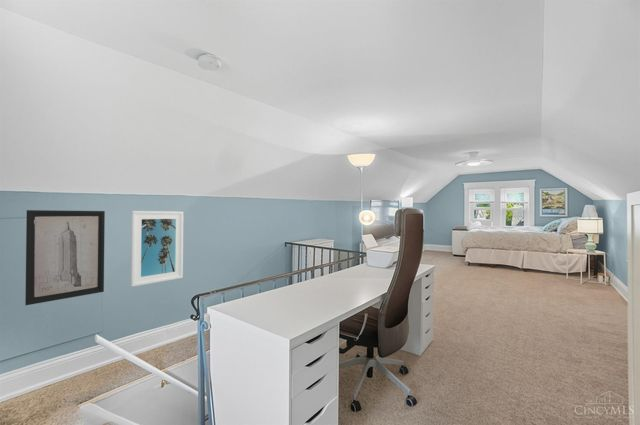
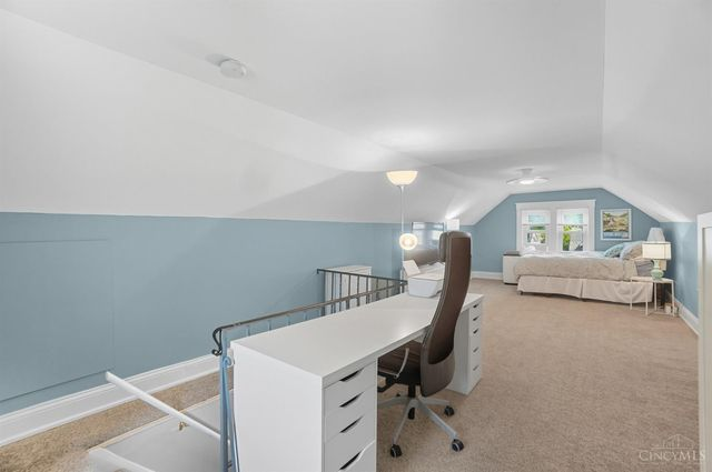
- wall art [24,209,106,306]
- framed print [130,210,184,288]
